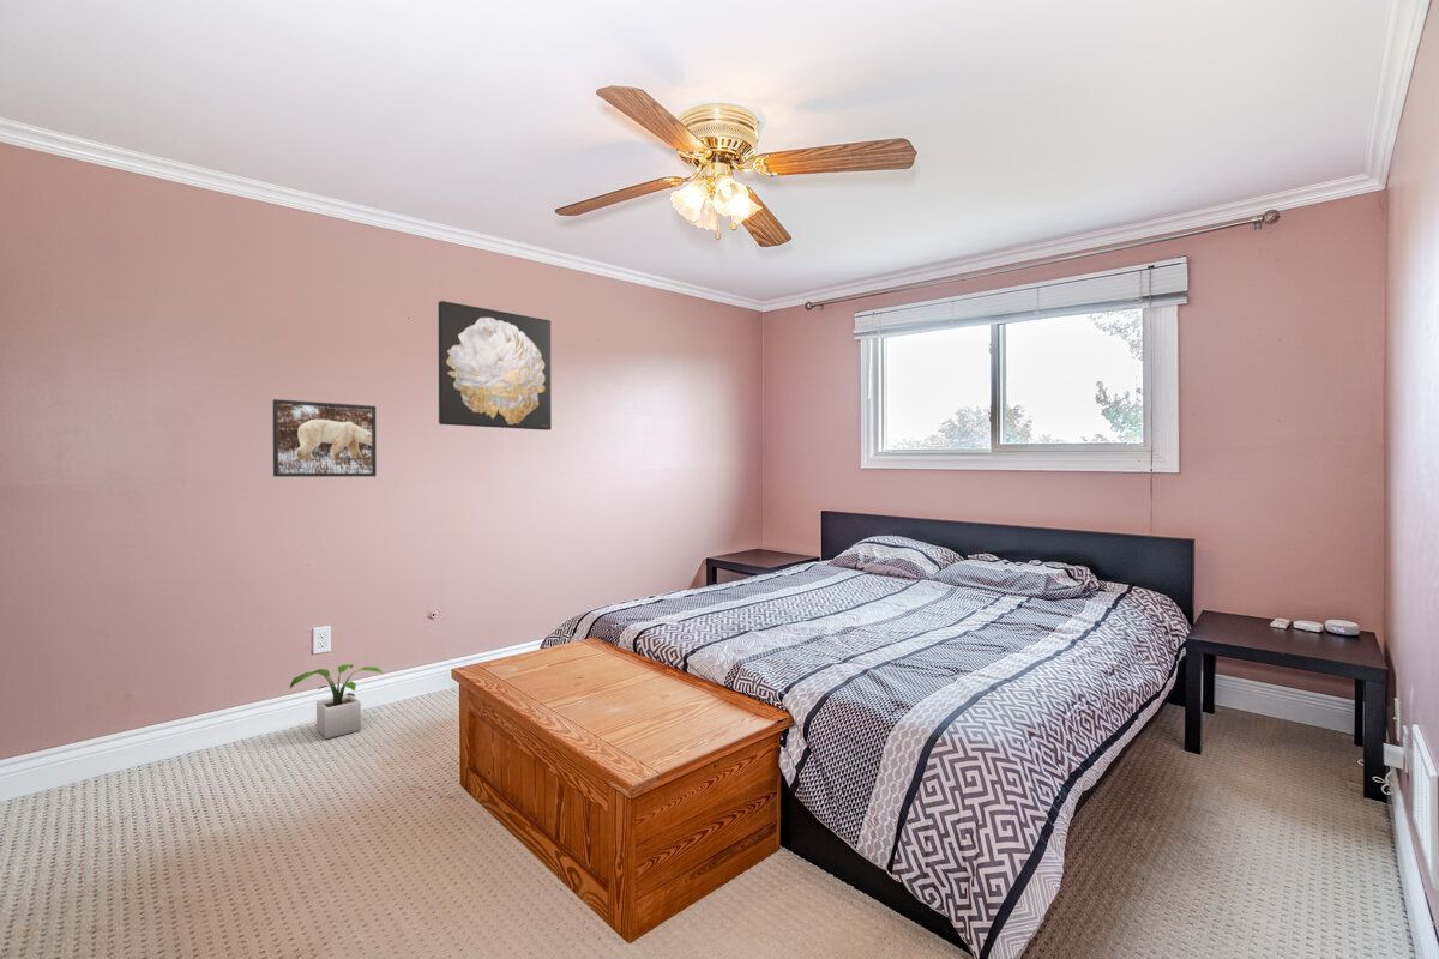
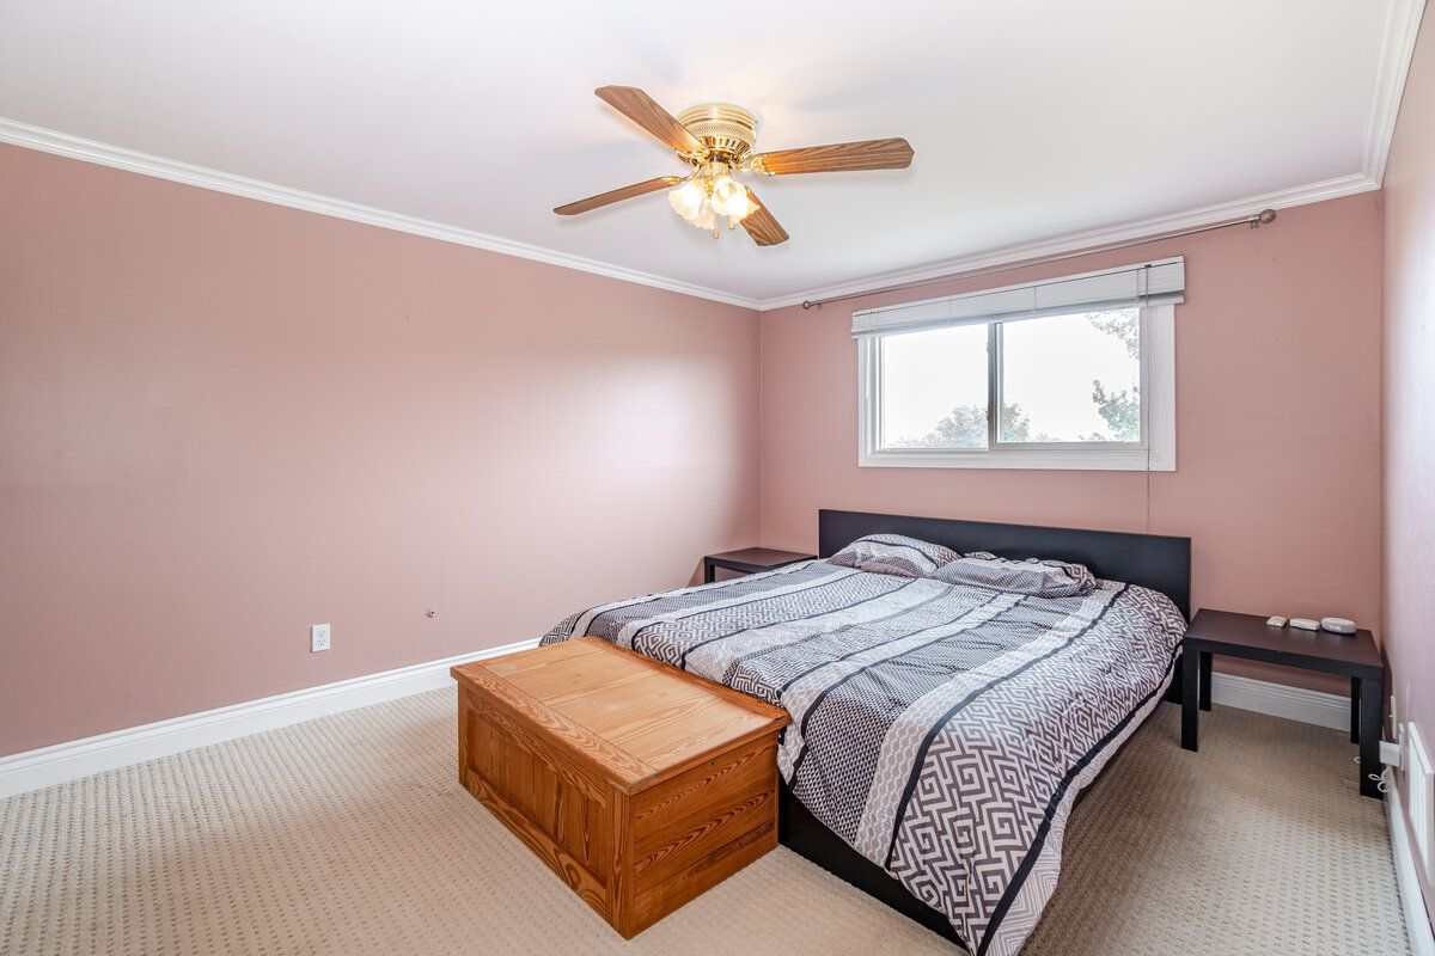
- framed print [272,398,378,478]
- potted plant [289,663,384,740]
- wall art [438,300,553,432]
